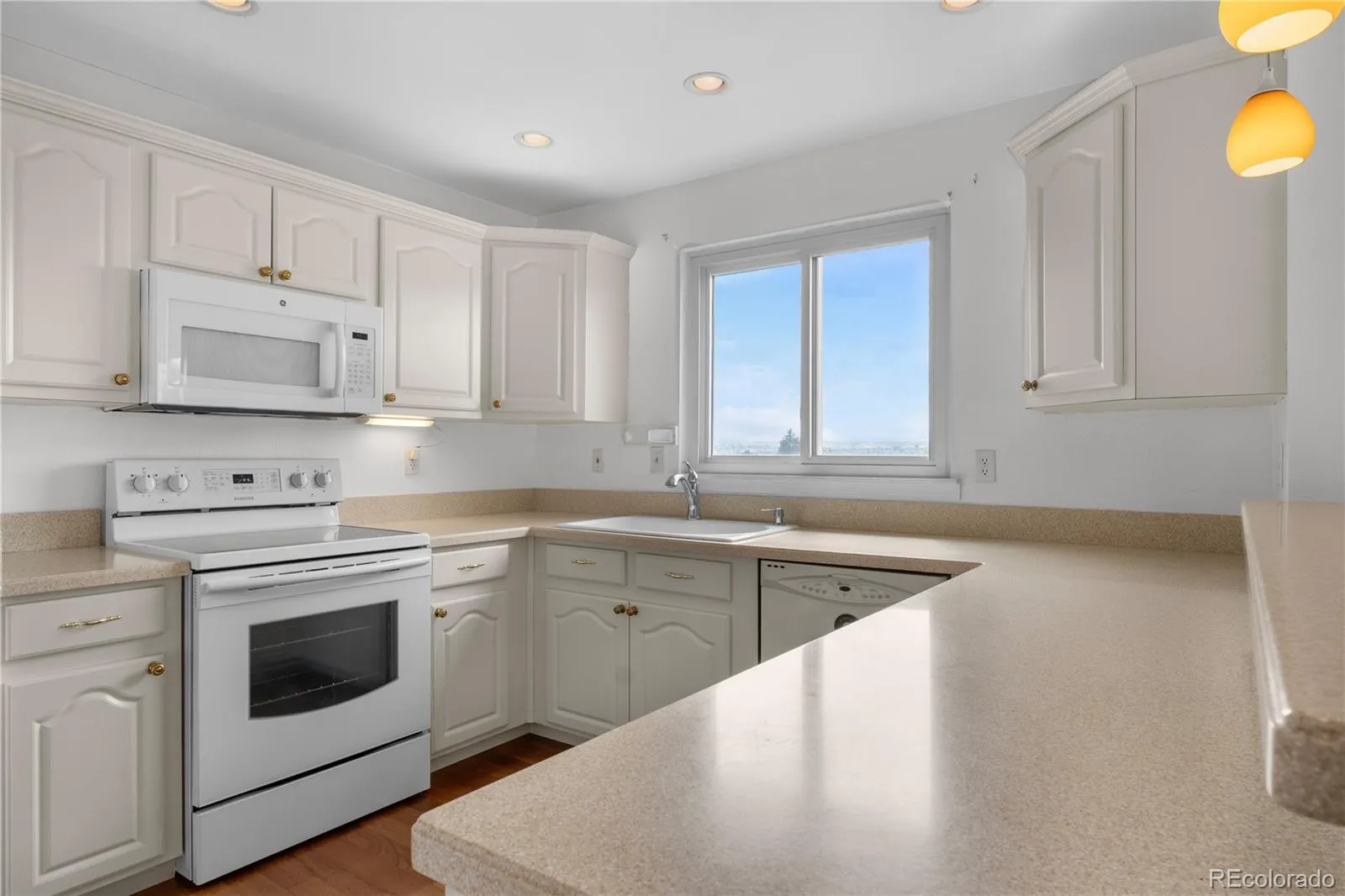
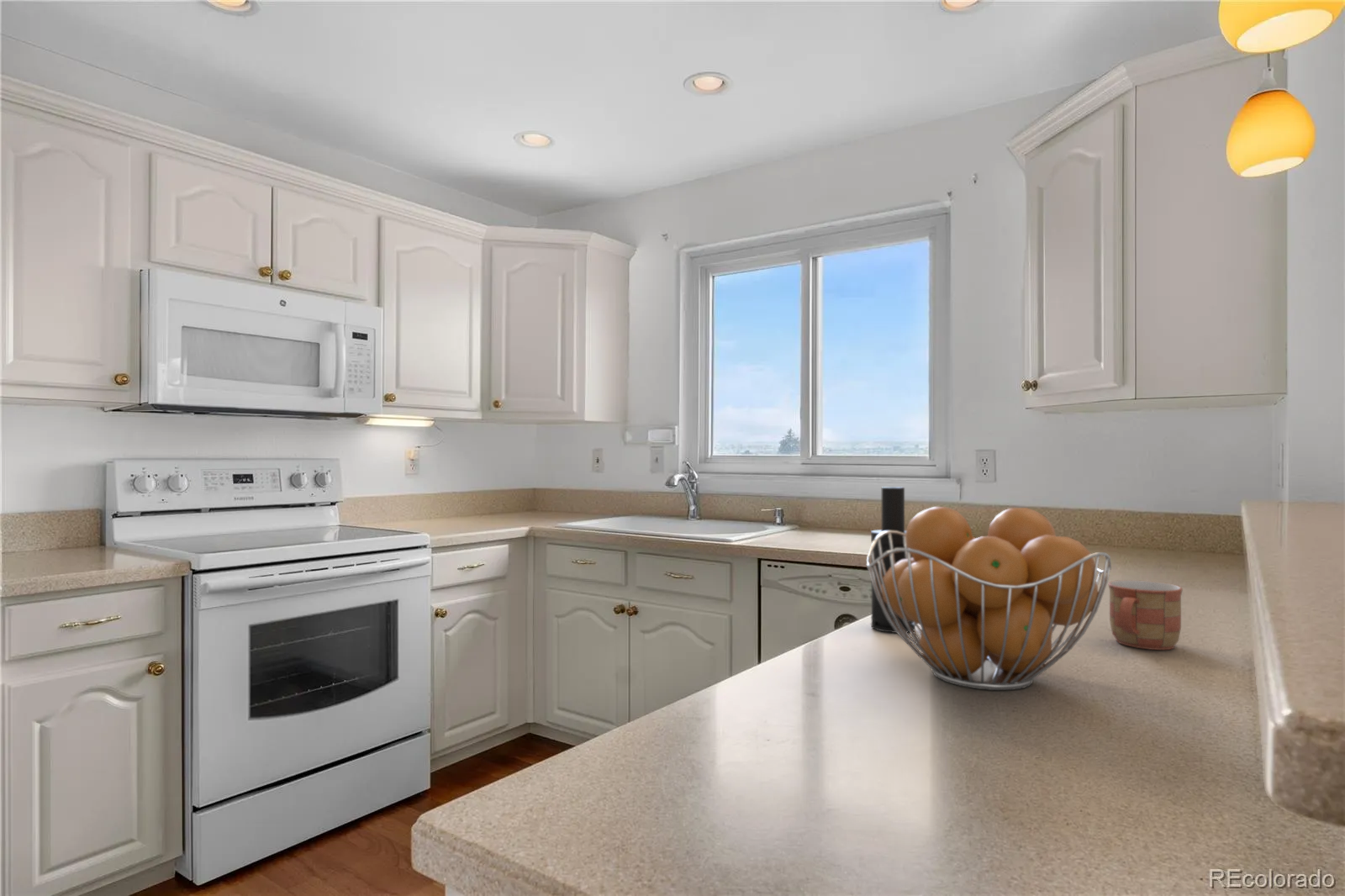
+ mug [1107,579,1184,651]
+ soap dispenser [870,486,916,634]
+ fruit basket [866,506,1112,691]
